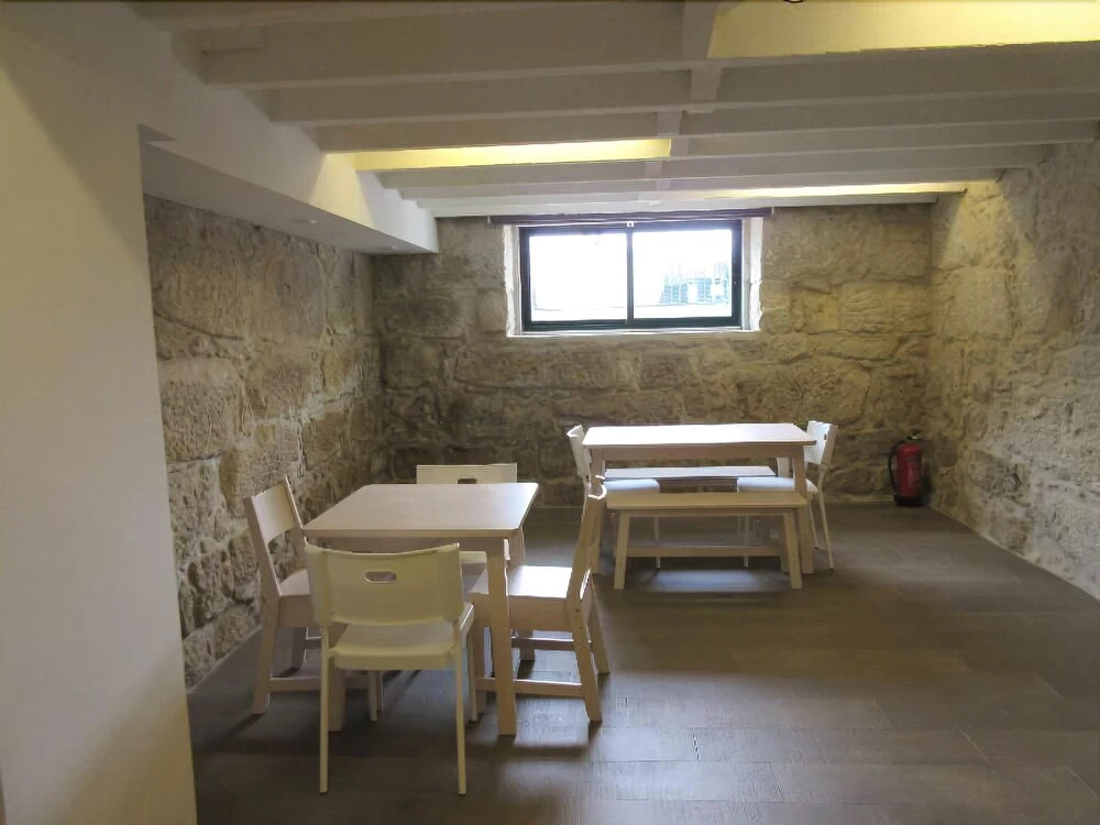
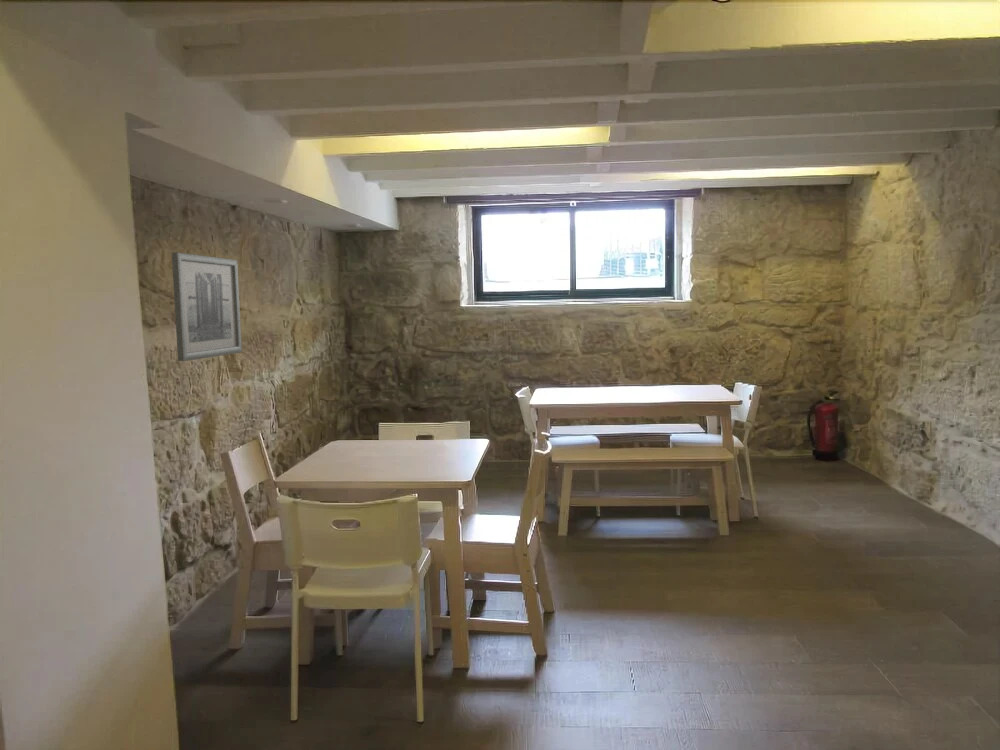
+ wall art [171,251,243,362]
